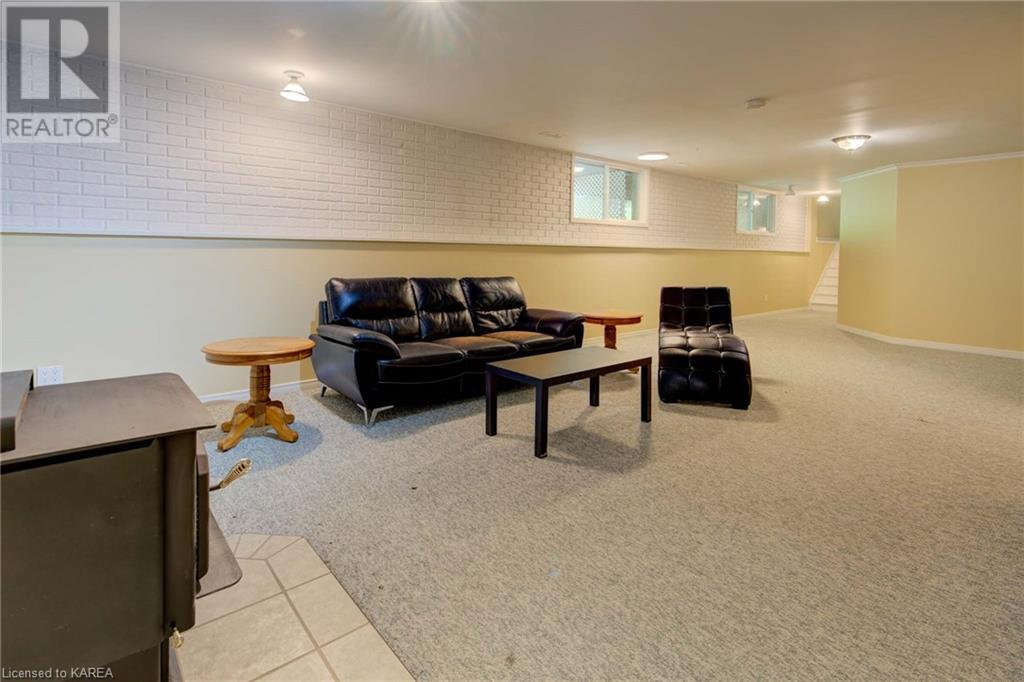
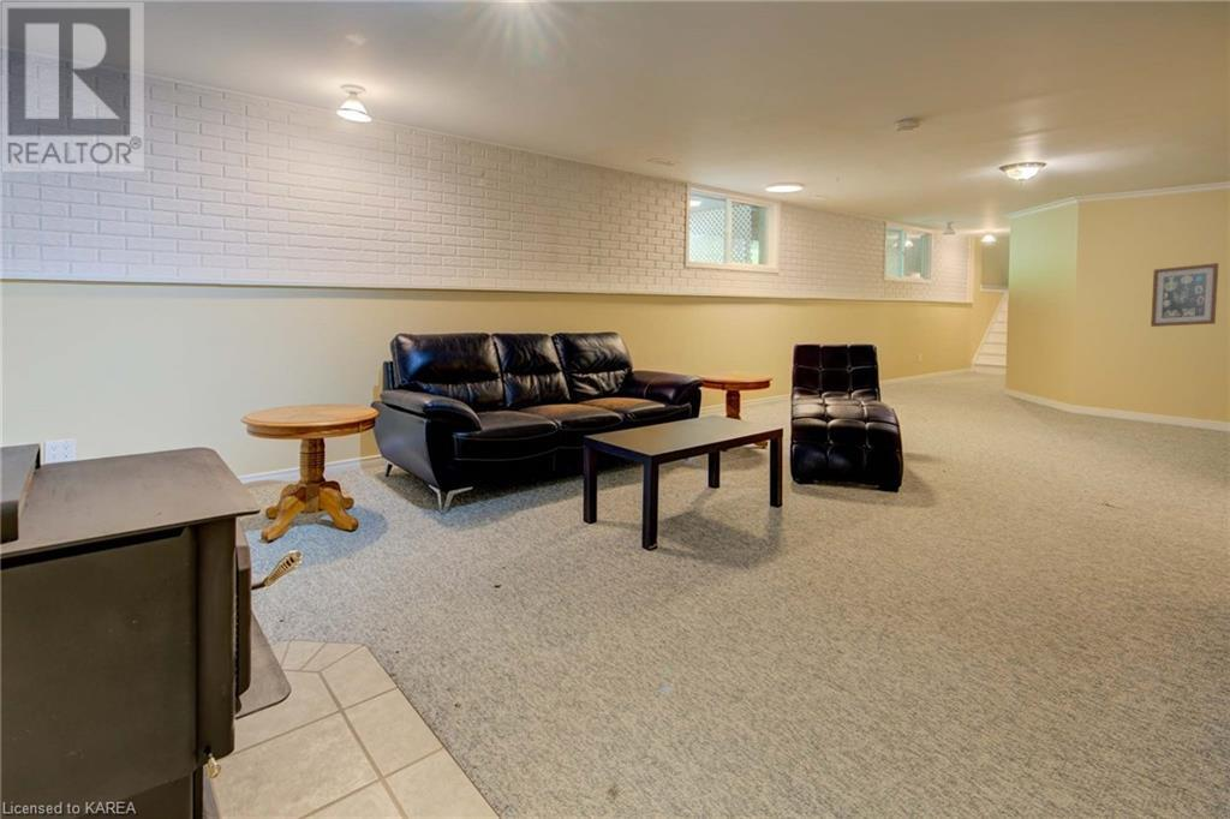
+ wall art [1150,262,1219,328]
